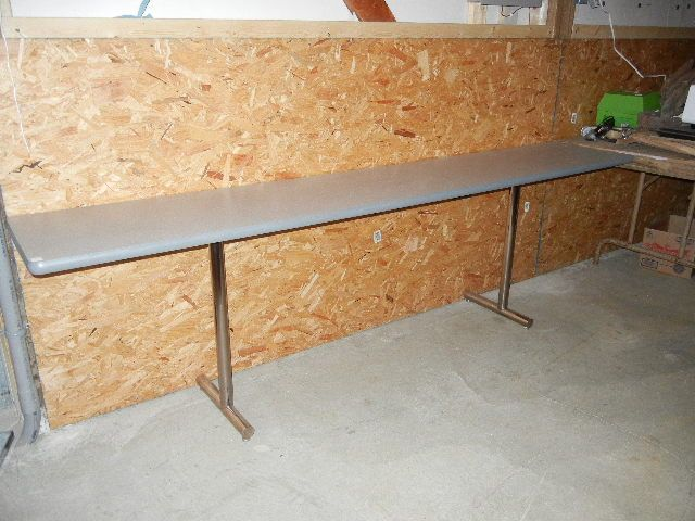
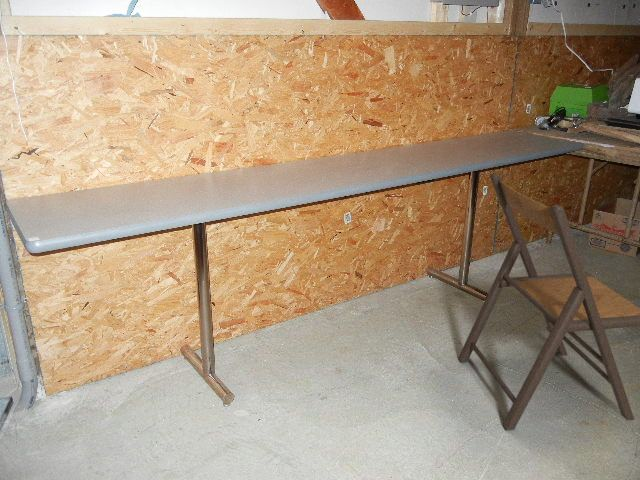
+ folding chair [457,172,640,431]
